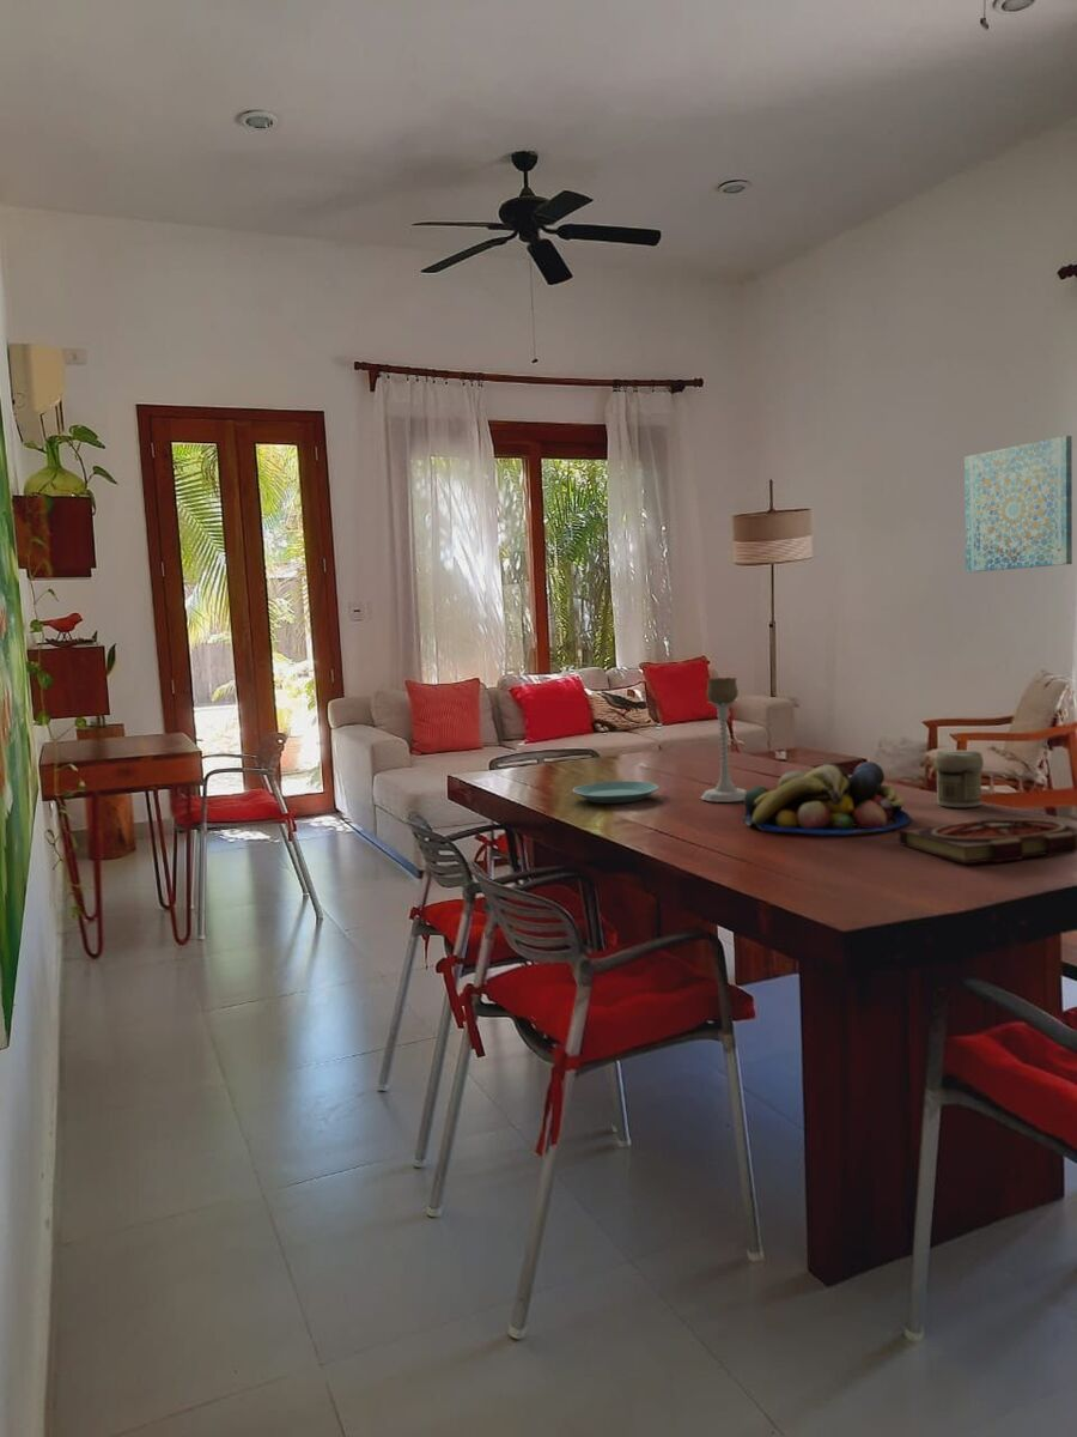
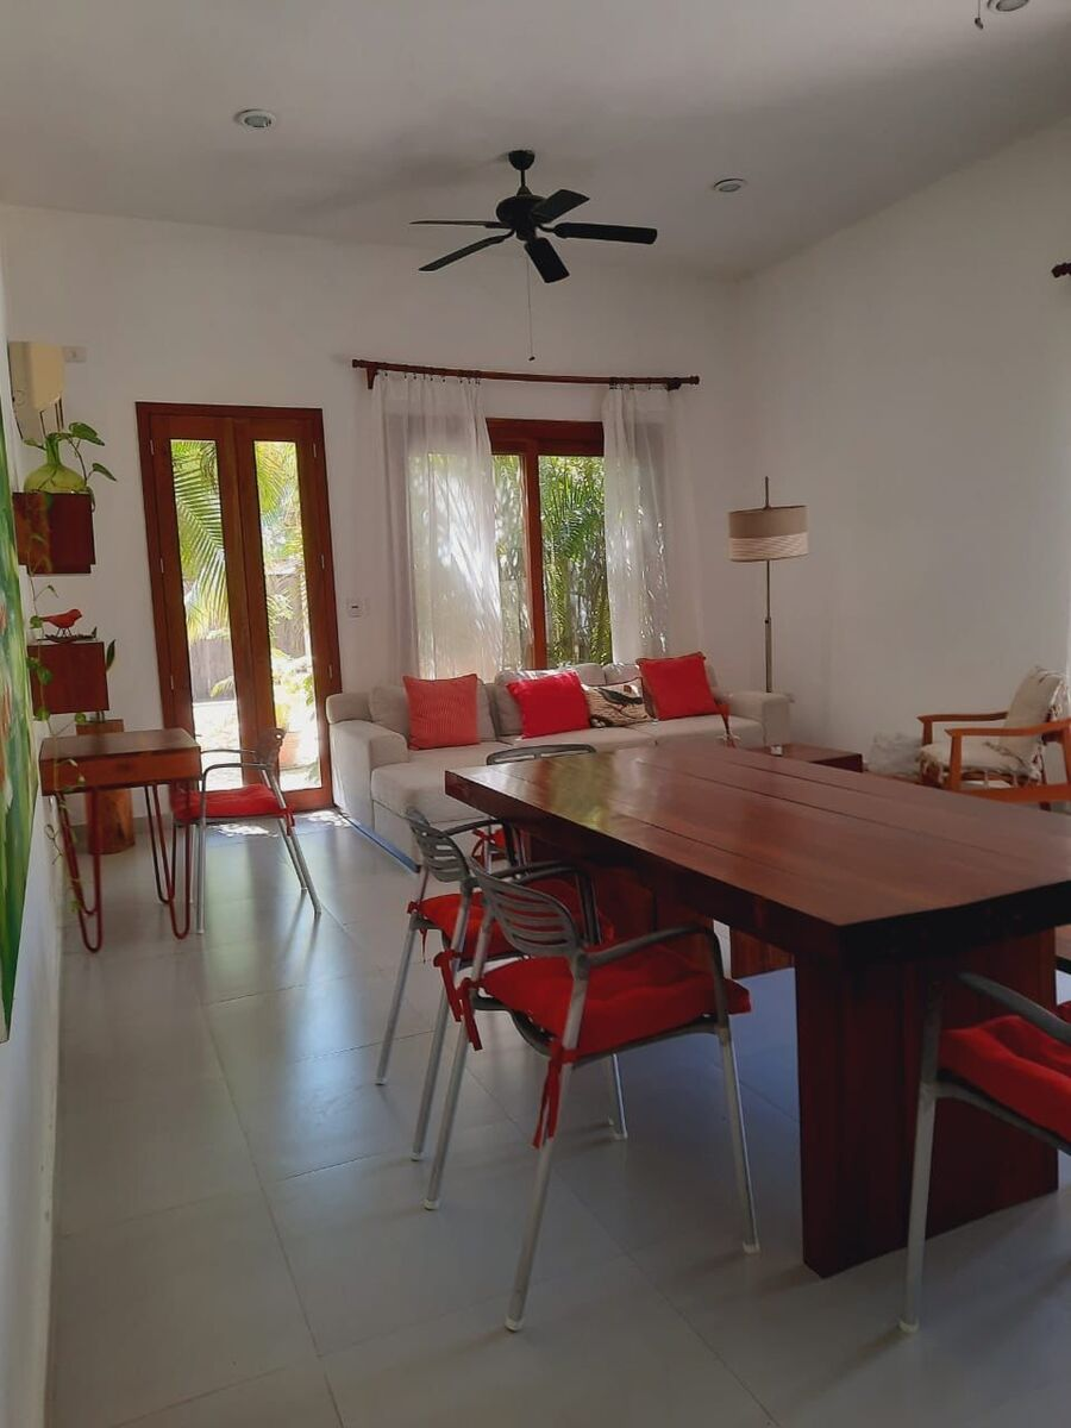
- jar [933,748,985,808]
- fruit bowl [742,760,912,836]
- book [898,815,1077,865]
- plate [572,780,659,805]
- candle holder [700,677,748,804]
- wall art [963,435,1073,574]
